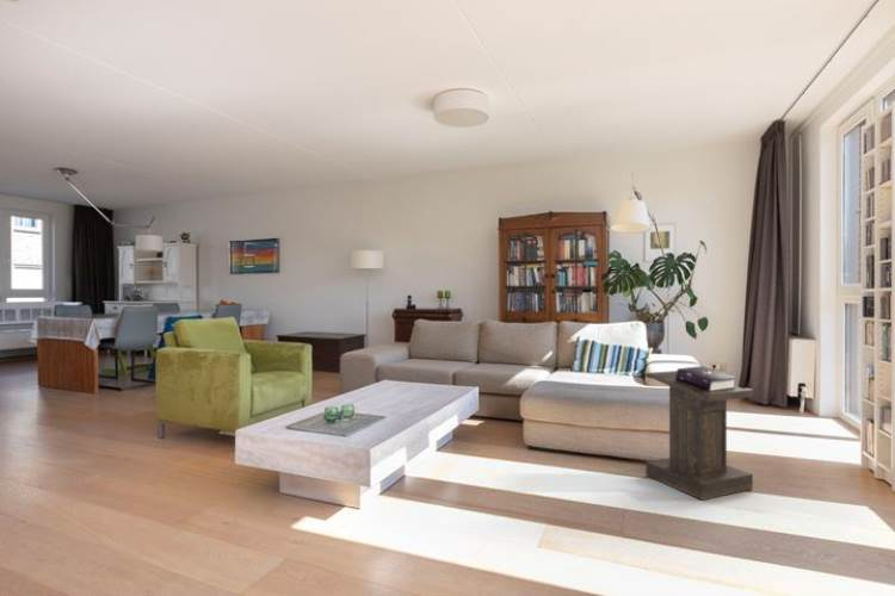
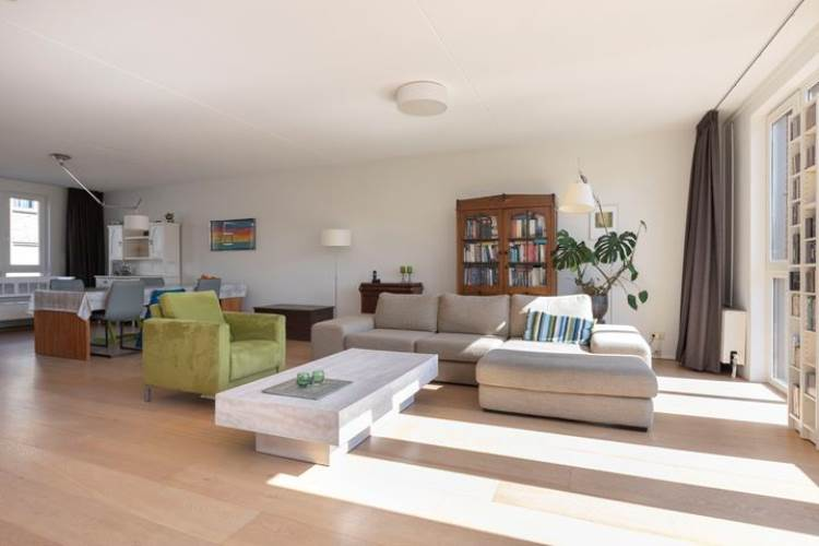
- lectern [643,365,755,501]
